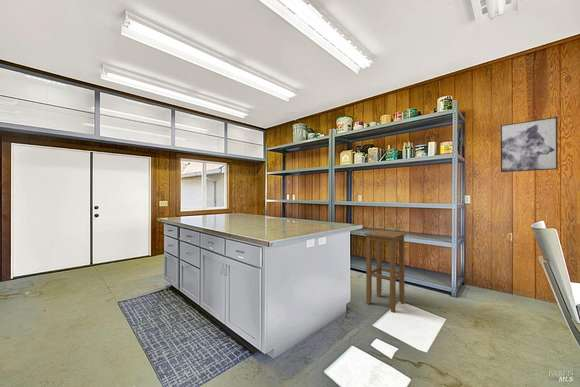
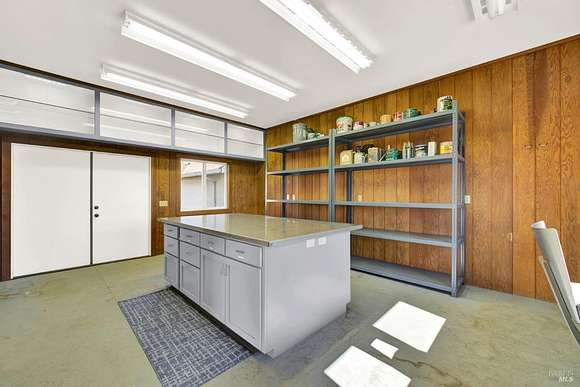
- stool [363,229,407,313]
- wall art [500,116,559,173]
